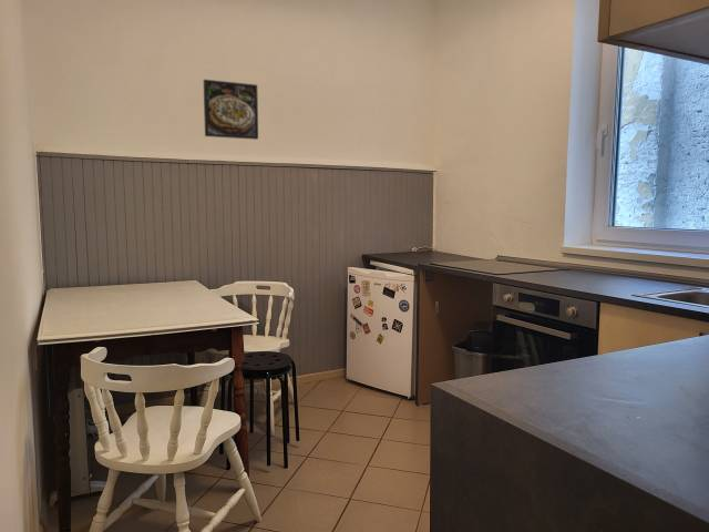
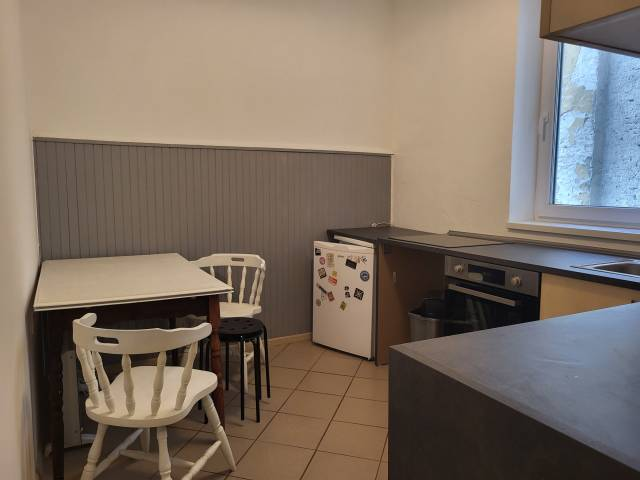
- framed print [203,79,259,141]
